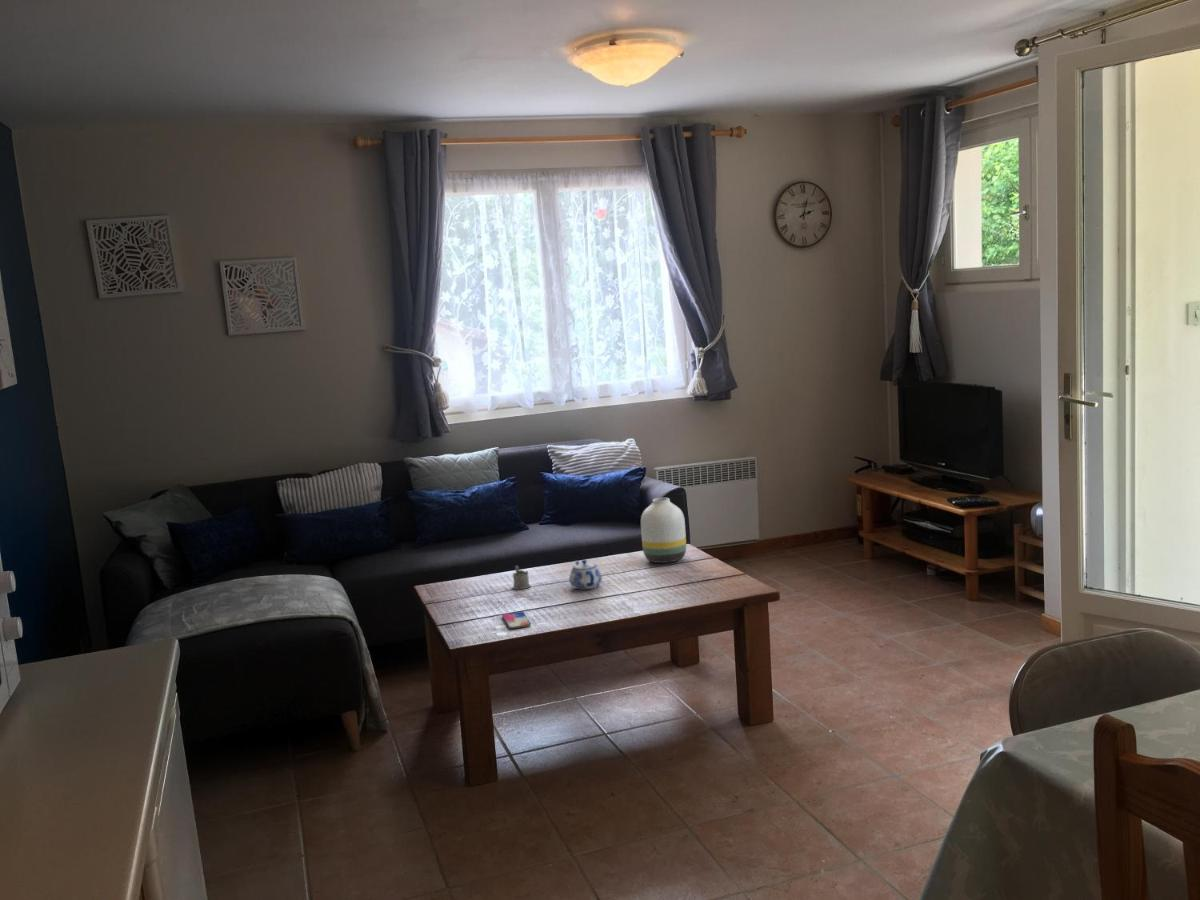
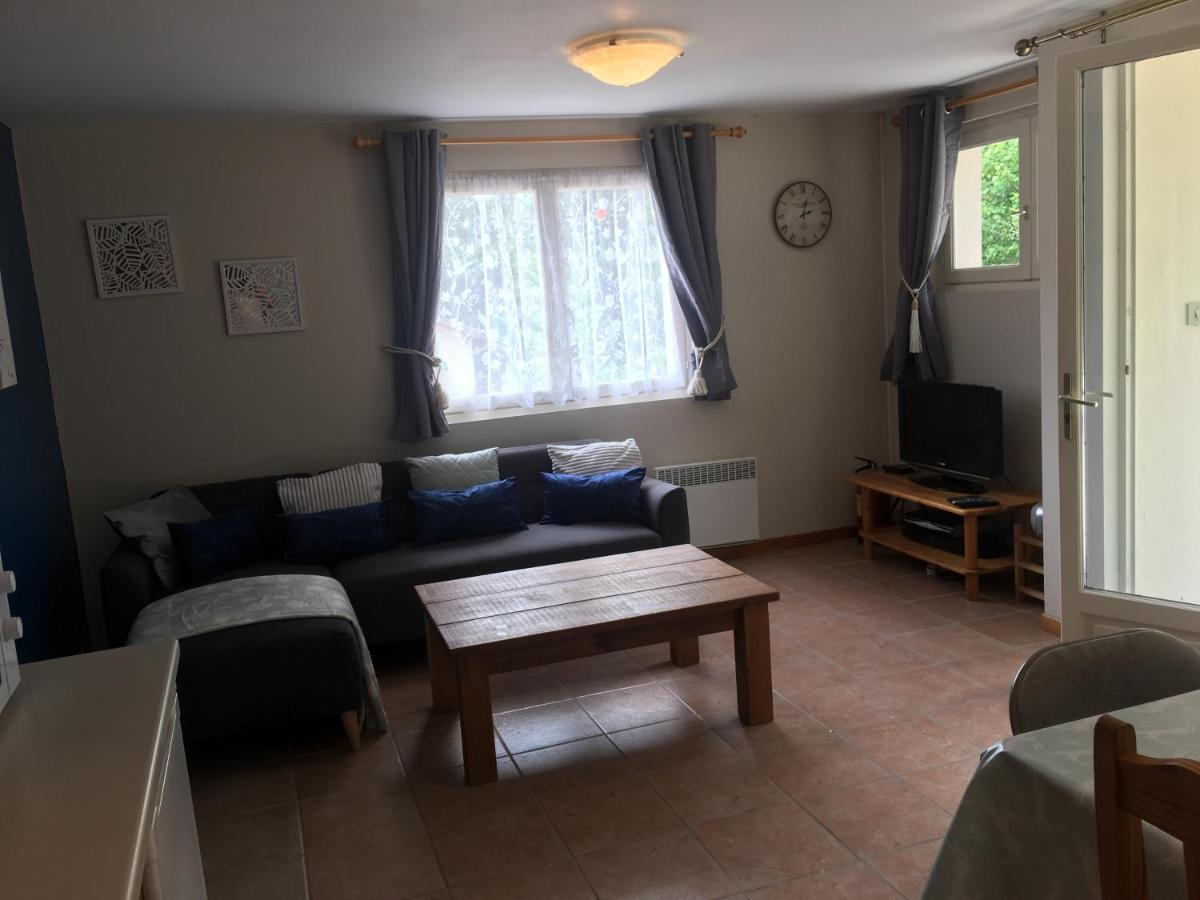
- vase [640,497,687,564]
- teapot [568,559,603,590]
- tea glass holder [512,565,532,590]
- smartphone [501,611,532,629]
